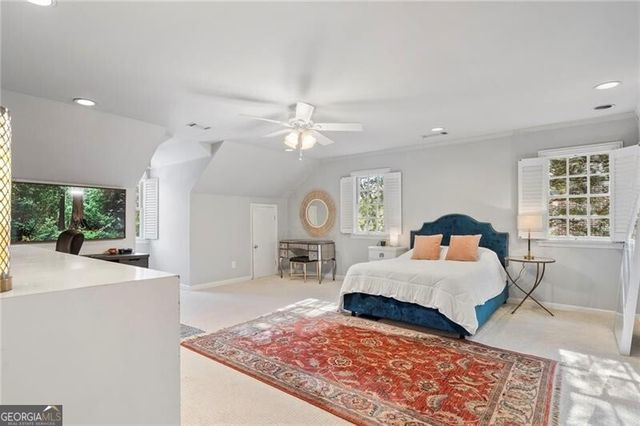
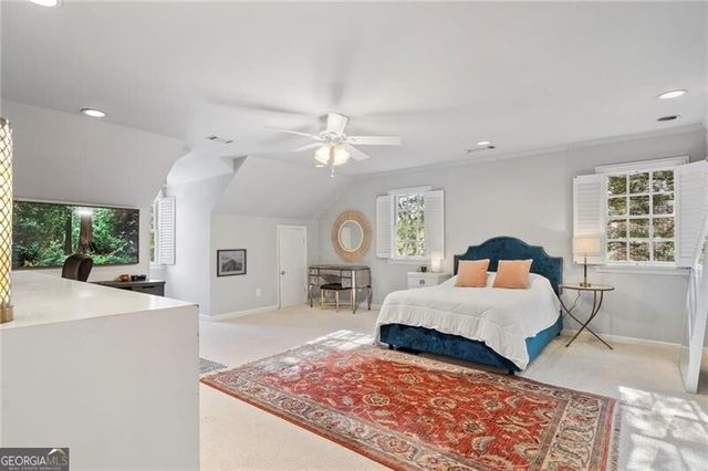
+ wall art [216,248,248,279]
